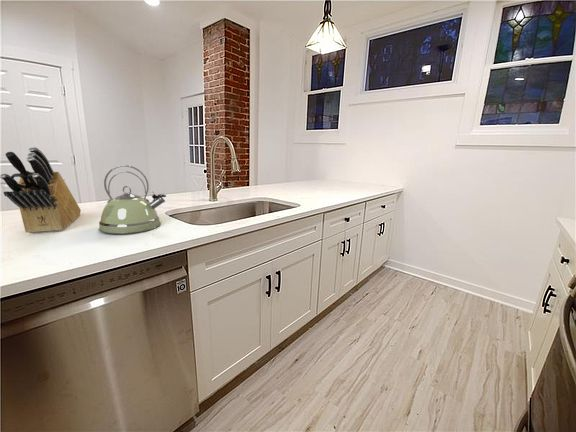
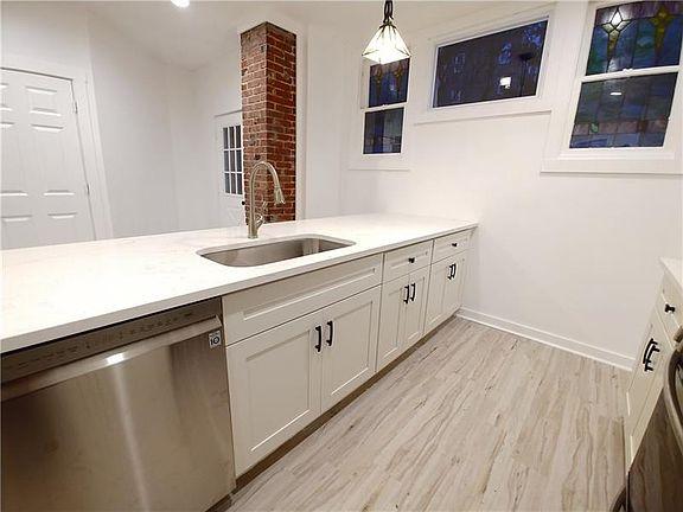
- kettle [98,164,167,235]
- knife block [0,146,82,234]
